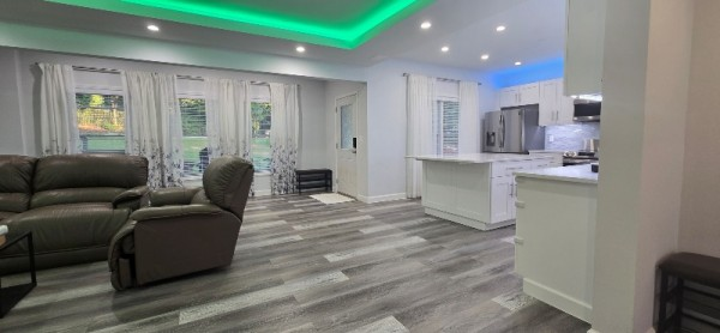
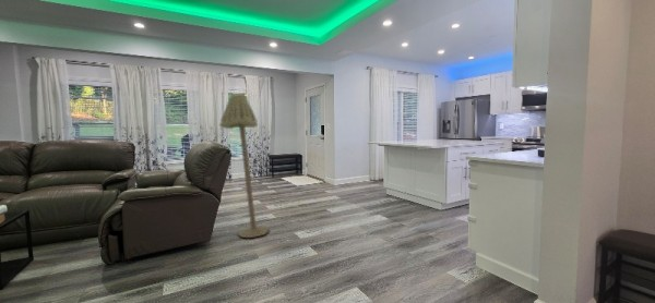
+ floor lamp [218,92,270,239]
